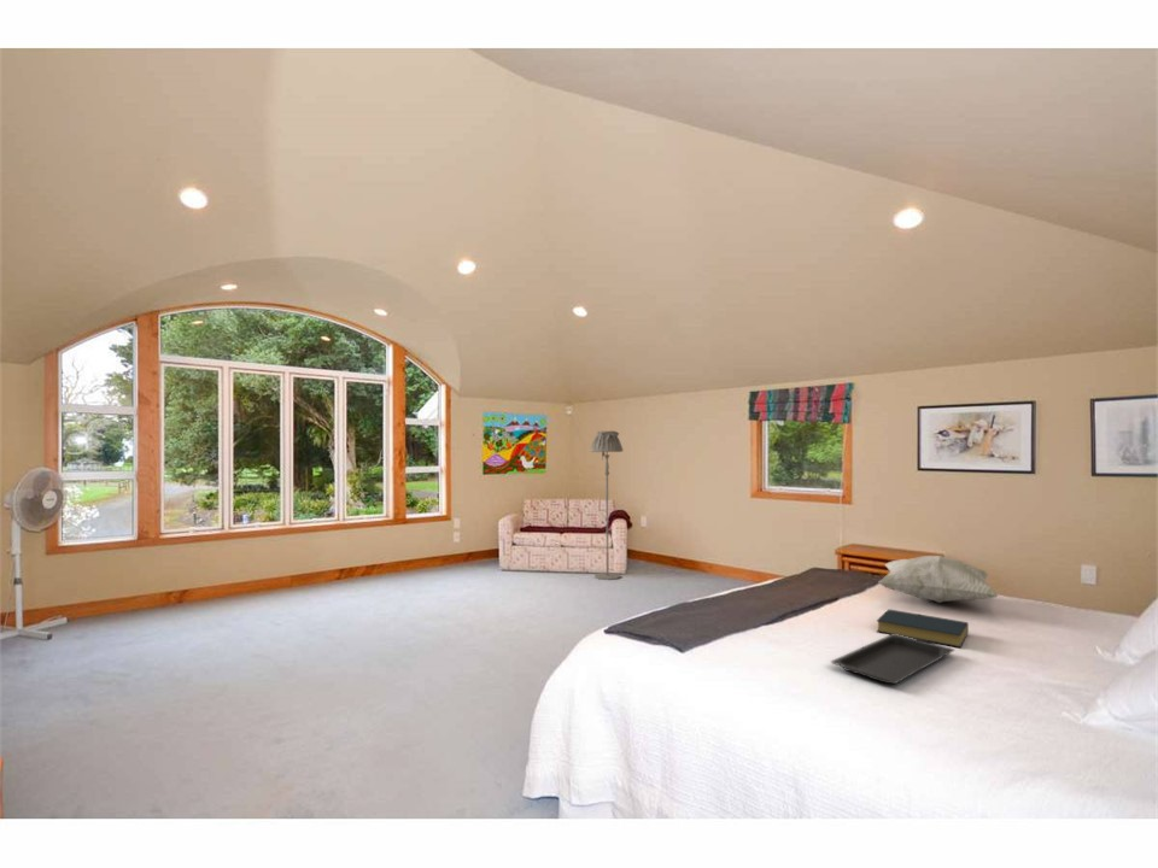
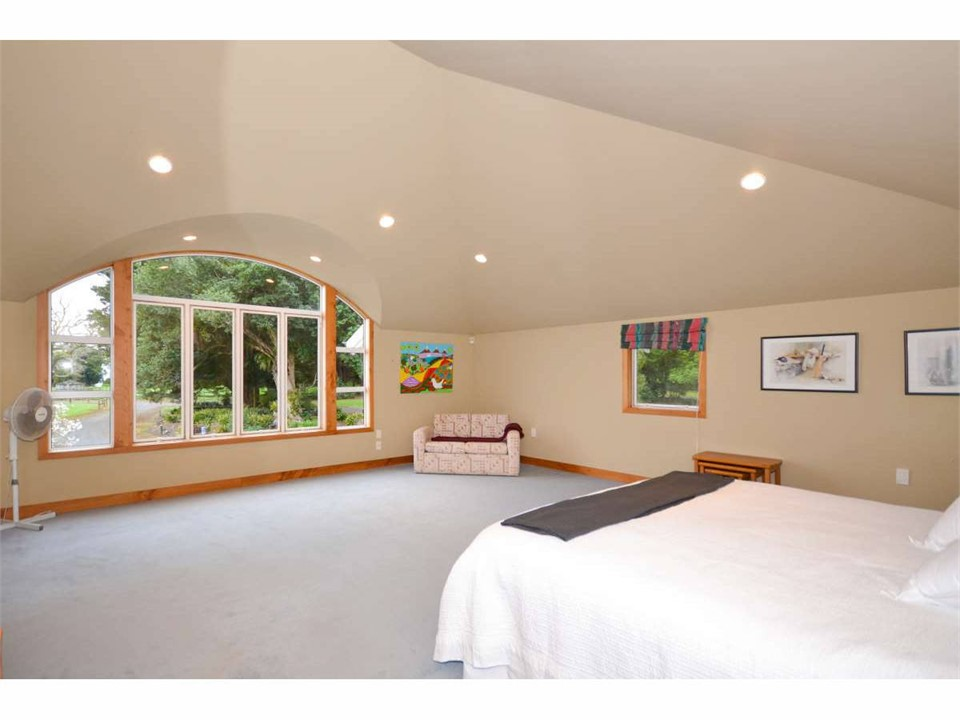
- floor lamp [589,430,624,581]
- hardback book [876,608,970,649]
- serving tray [830,634,957,685]
- decorative pillow [877,555,1000,604]
